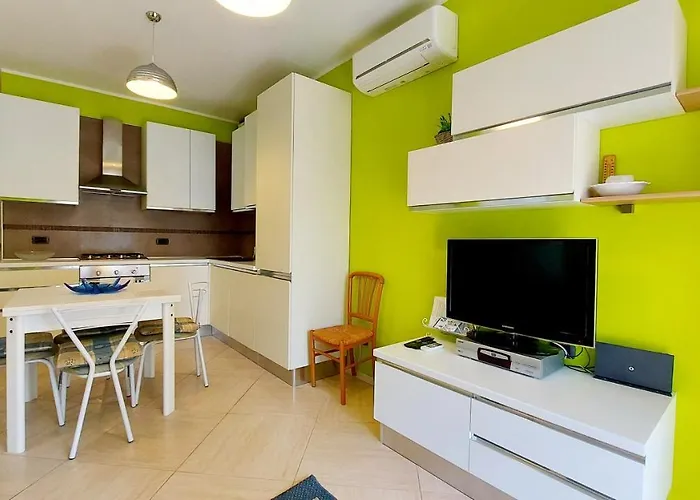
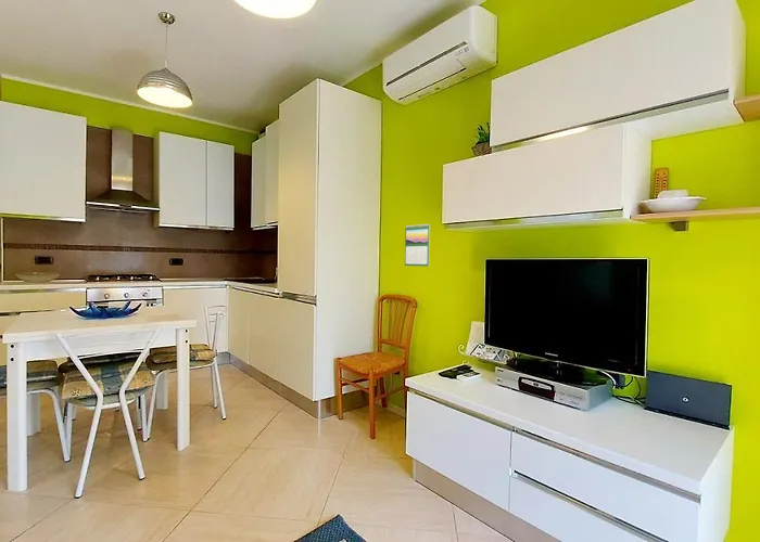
+ calendar [404,223,431,268]
